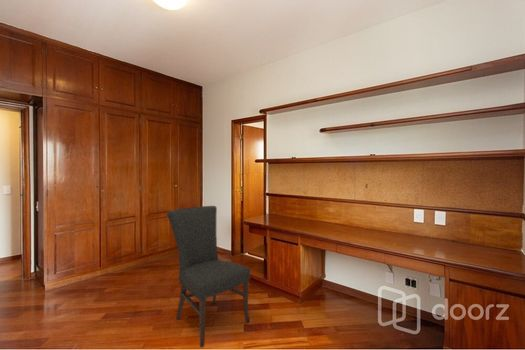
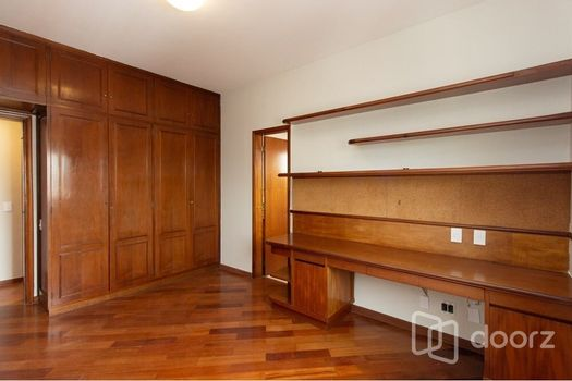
- chair [166,205,251,349]
